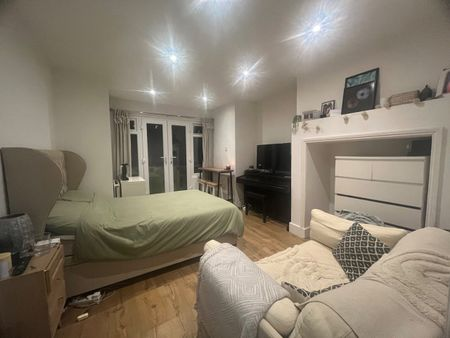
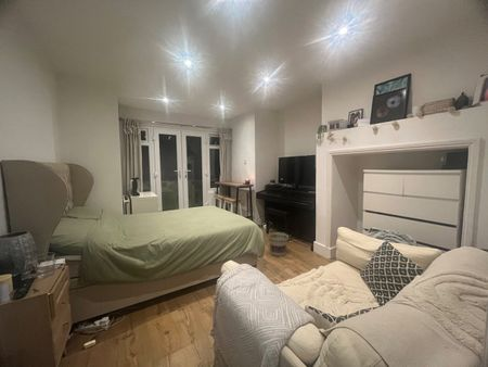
+ basket [268,231,290,257]
